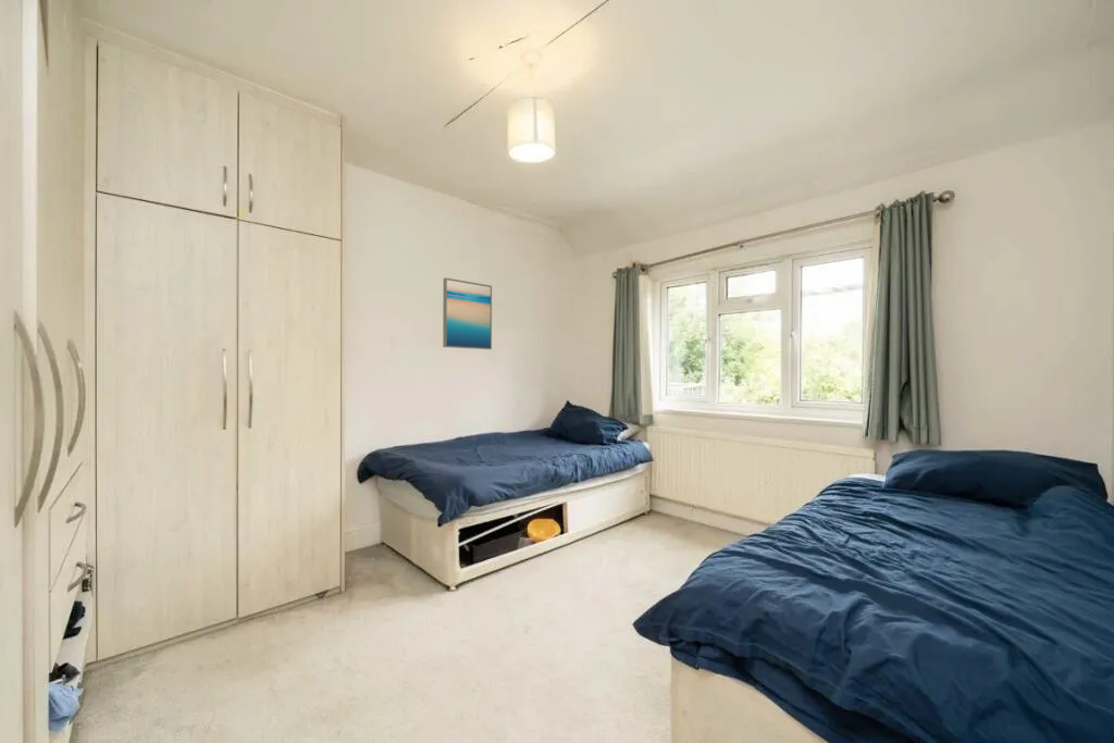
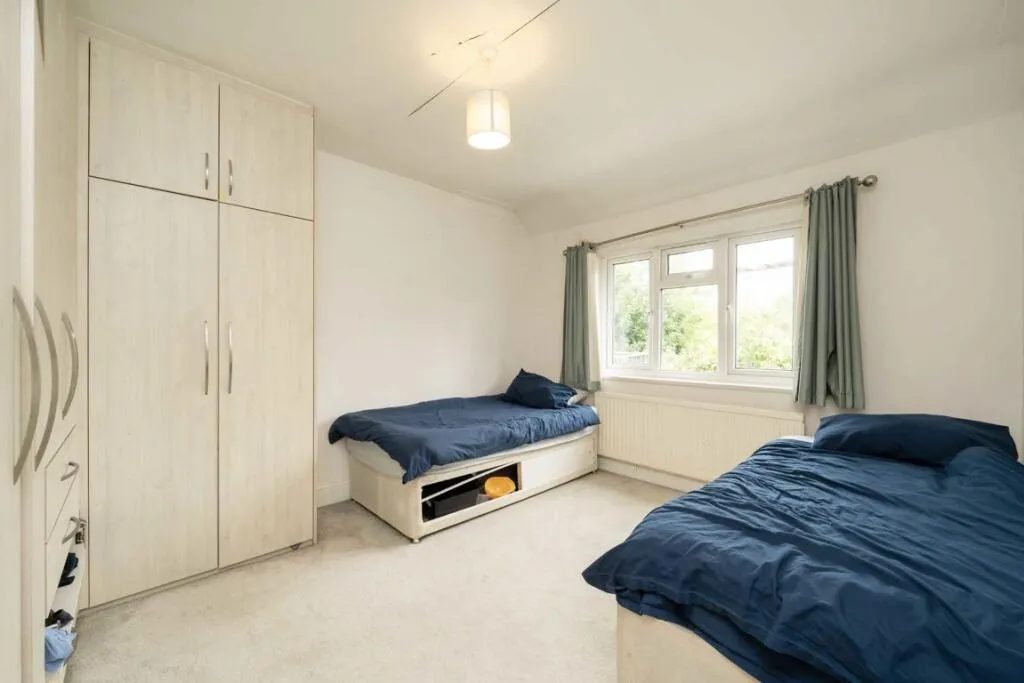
- wall art [442,276,493,350]
